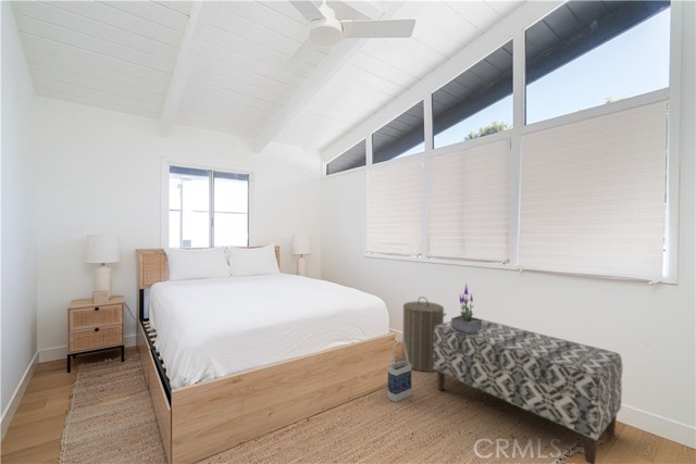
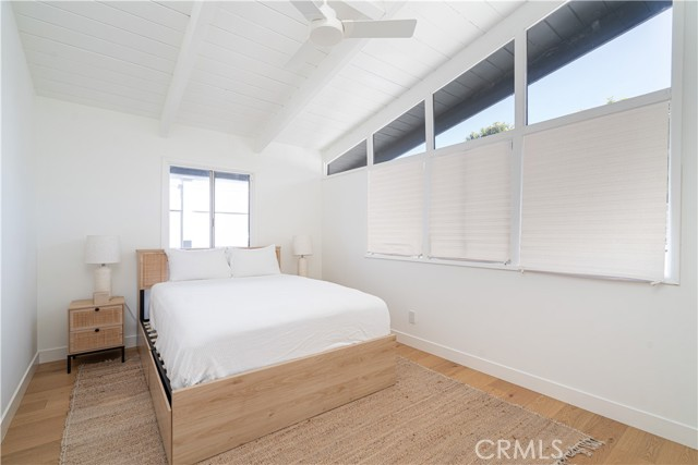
- bench [433,318,623,464]
- laundry hamper [401,296,447,373]
- bag [387,340,412,403]
- potted plant [450,281,483,335]
